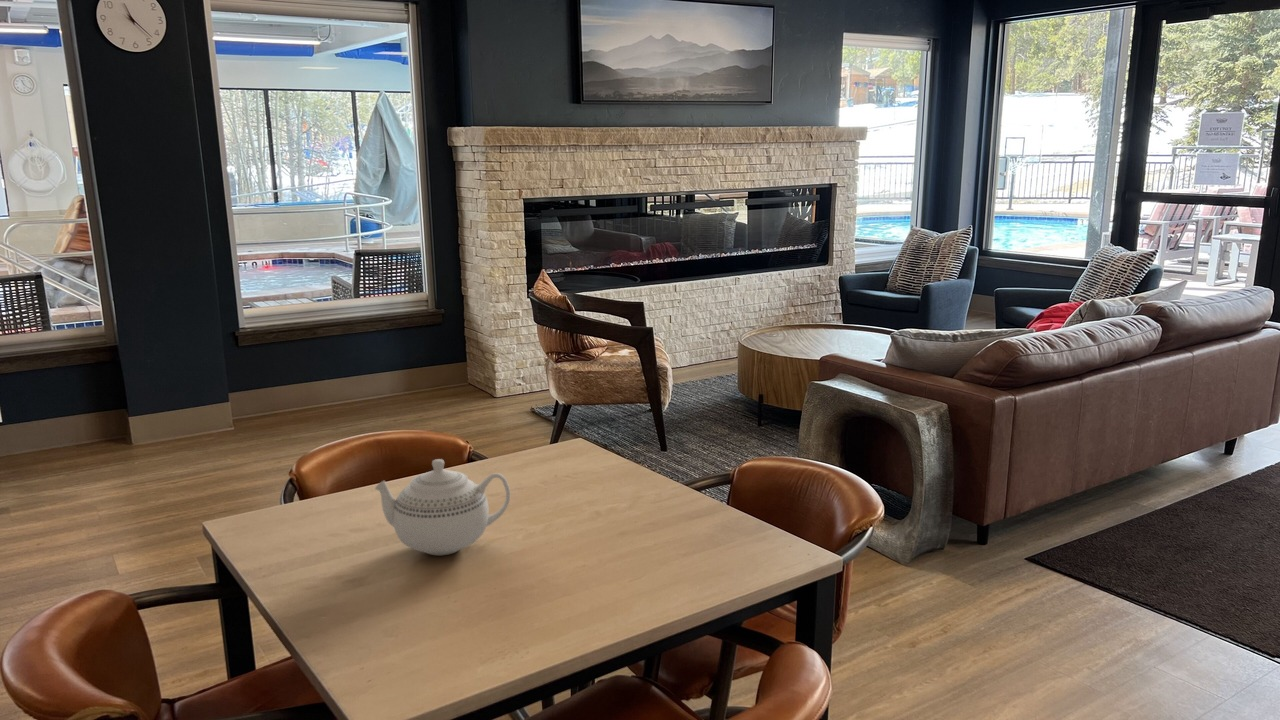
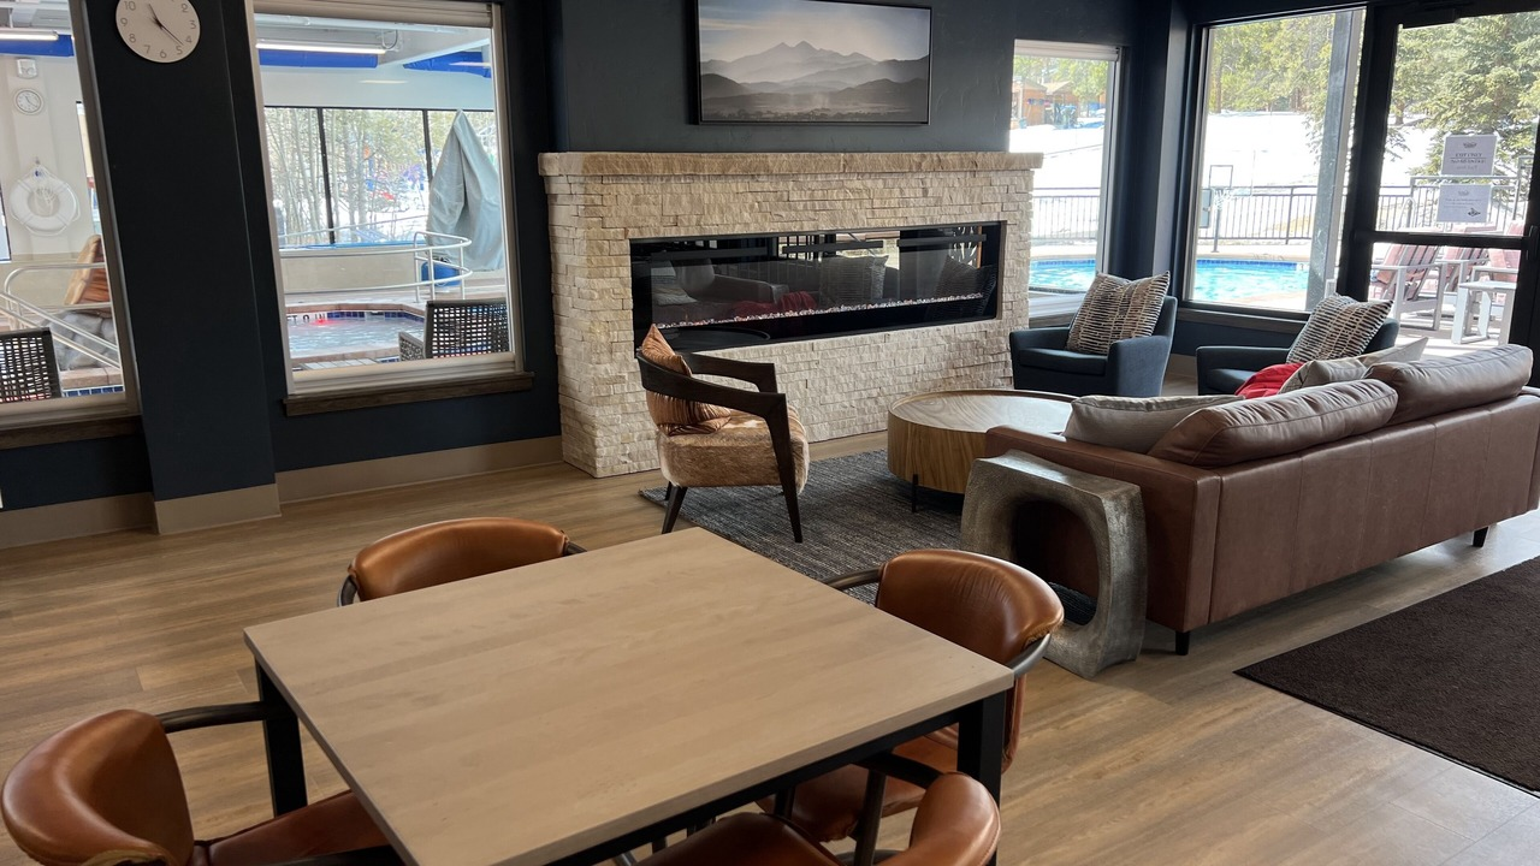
- teapot [374,458,511,556]
